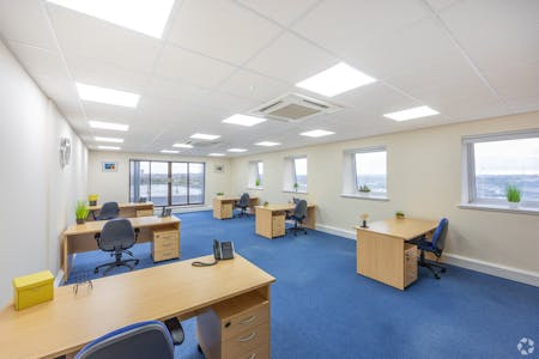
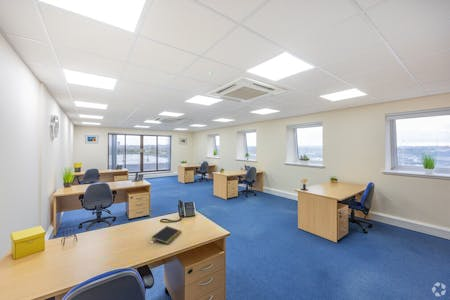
+ notepad [151,225,182,245]
